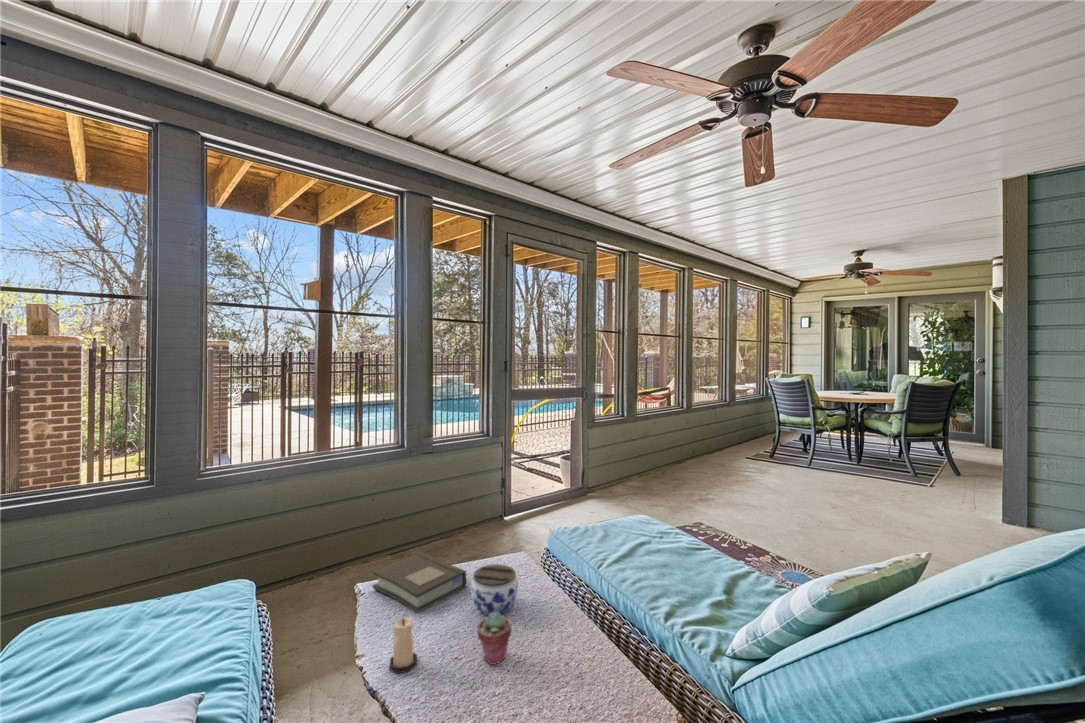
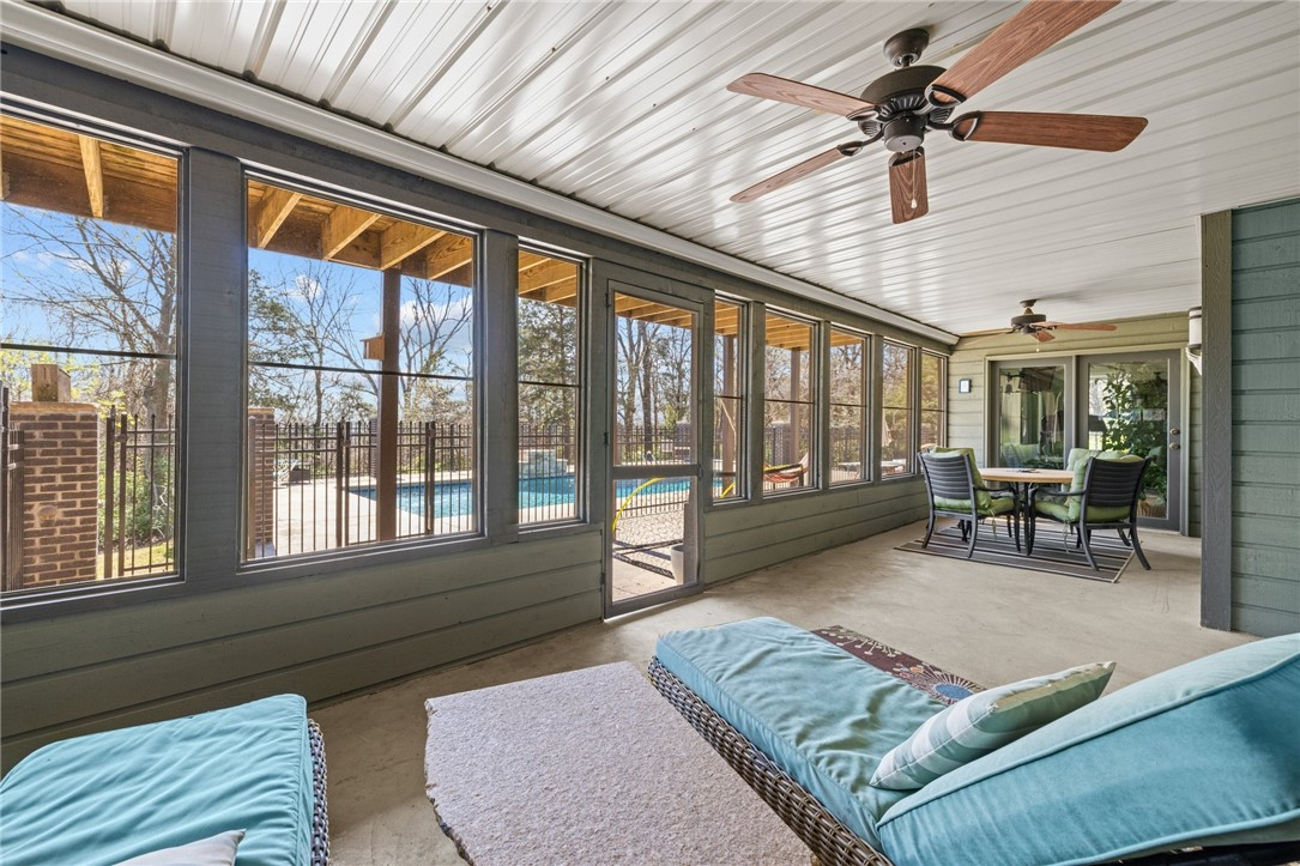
- candle [388,616,418,674]
- book [371,551,467,614]
- potted succulent [476,612,512,666]
- jar [470,563,519,616]
